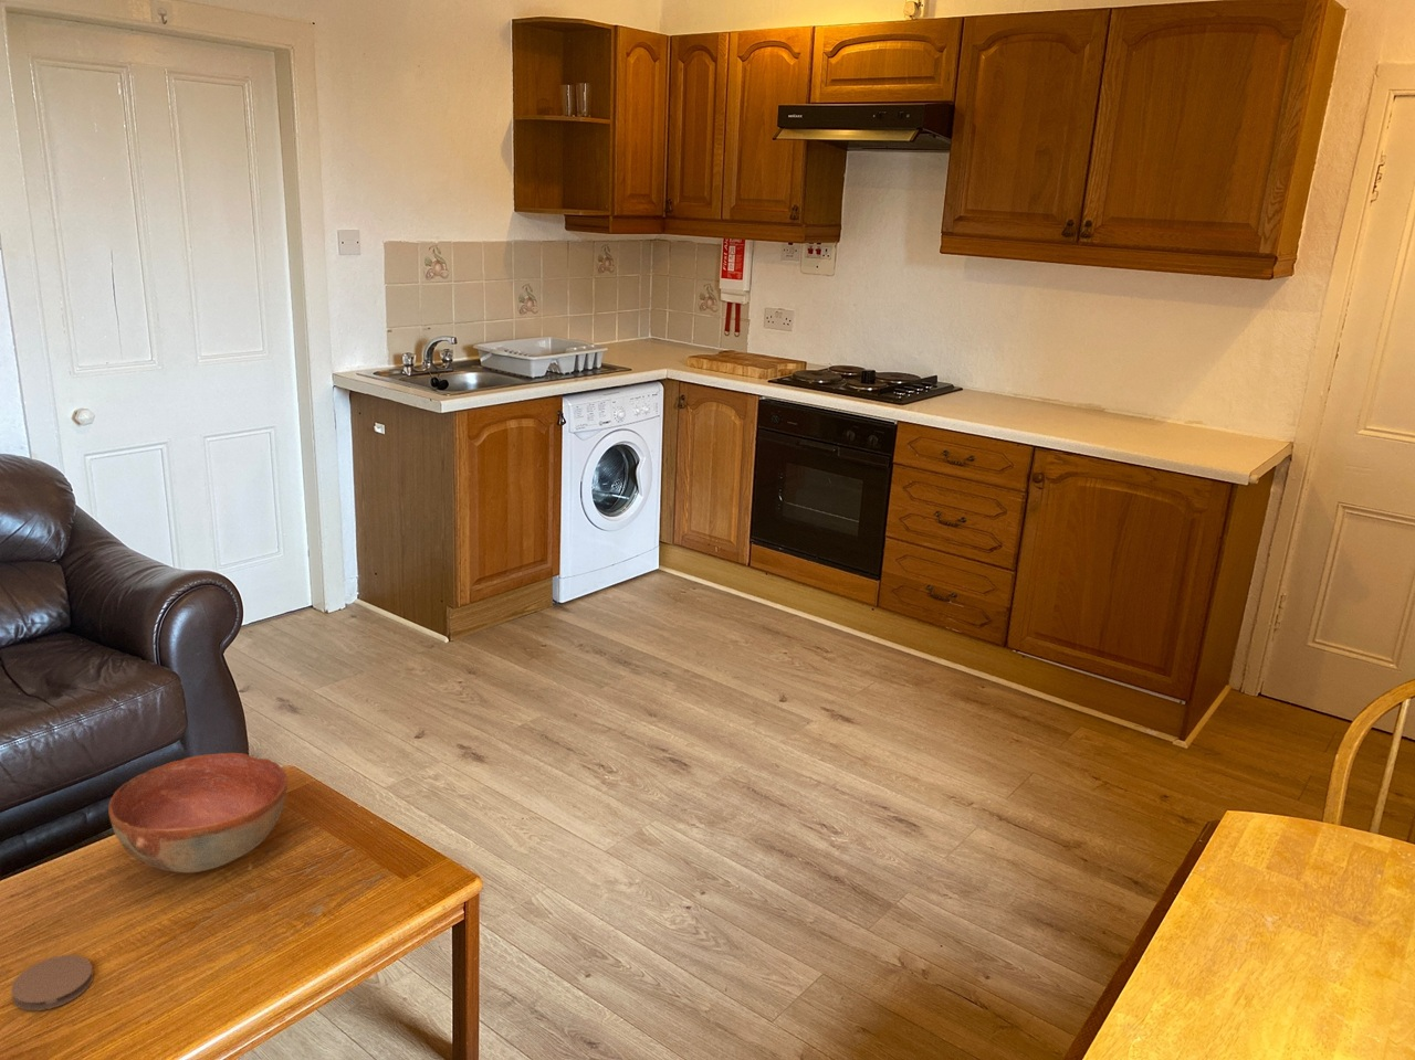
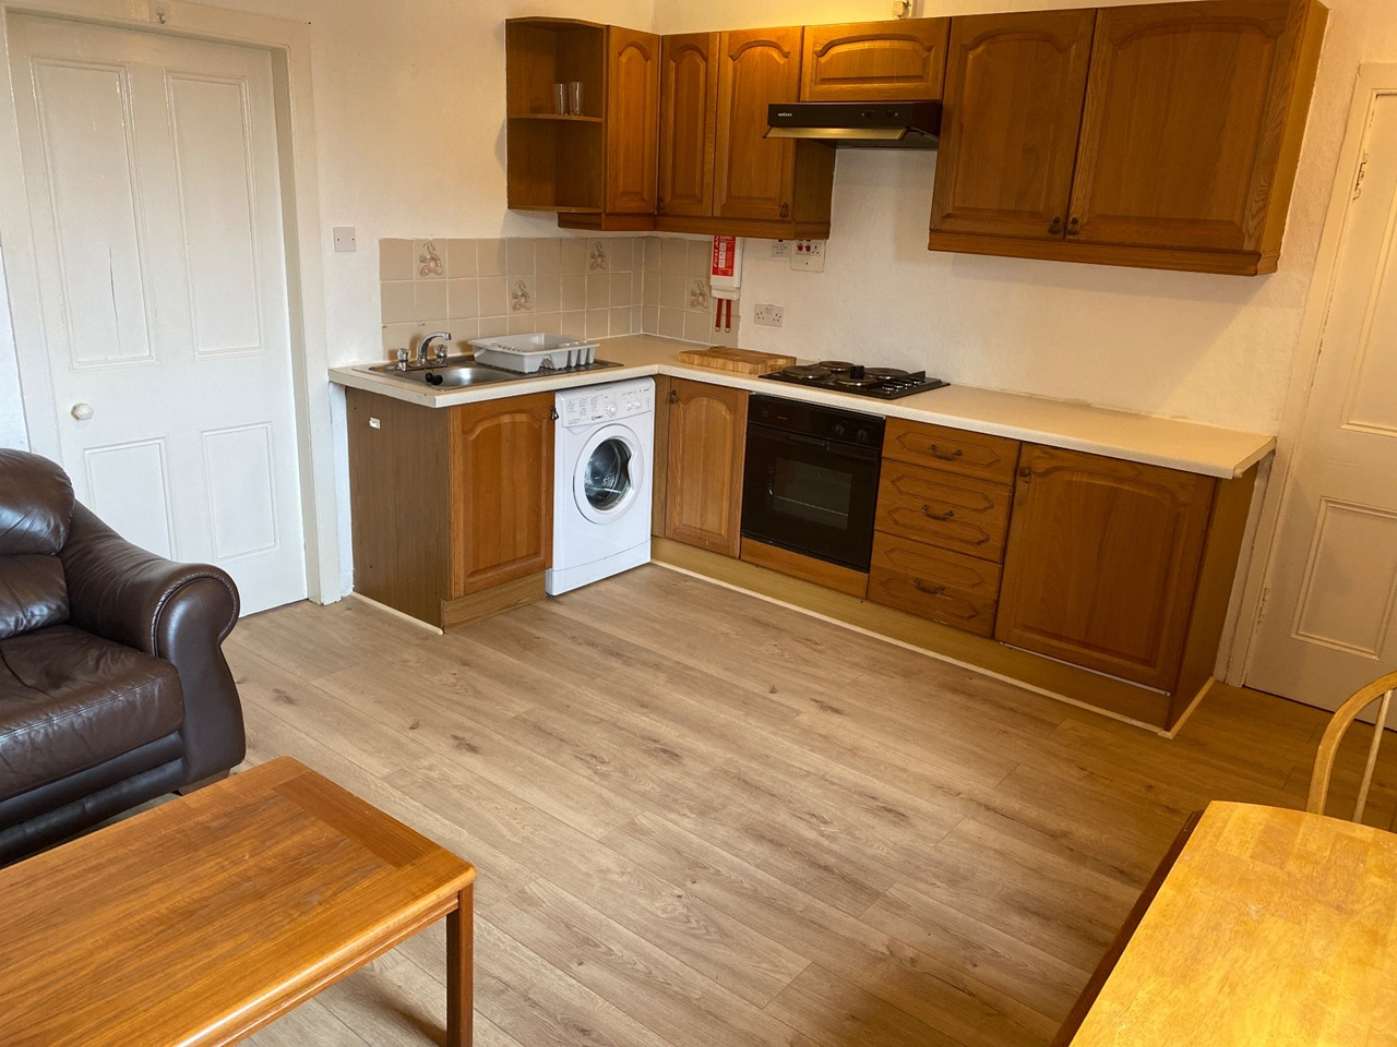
- bowl [107,752,289,873]
- coaster [10,954,94,1011]
